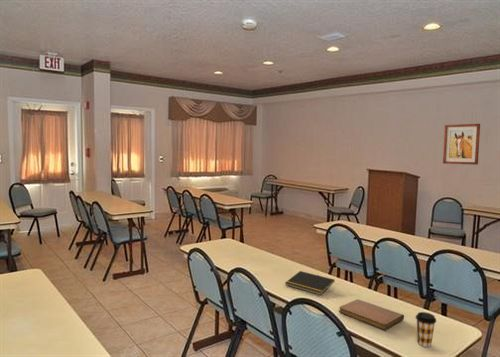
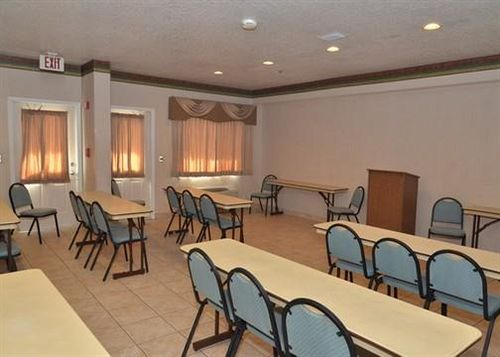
- coffee cup [415,311,437,348]
- wall art [442,123,481,166]
- notebook [338,298,405,331]
- notepad [284,270,336,296]
